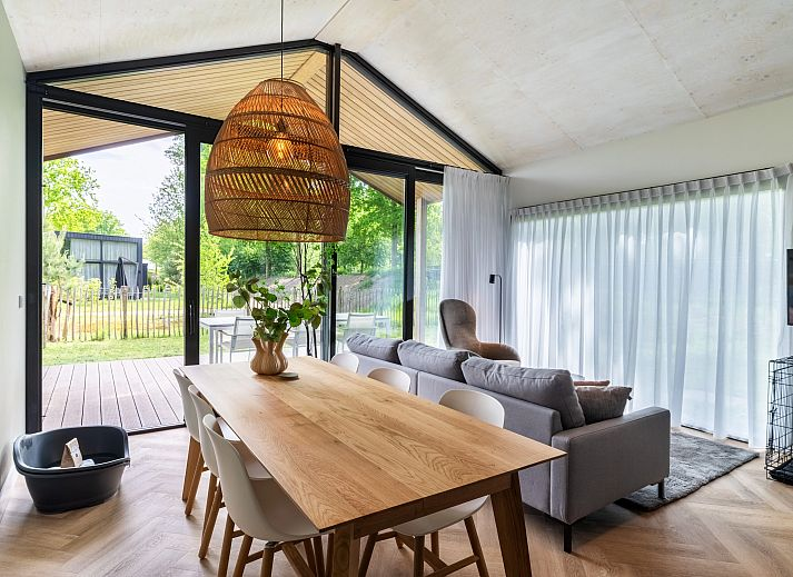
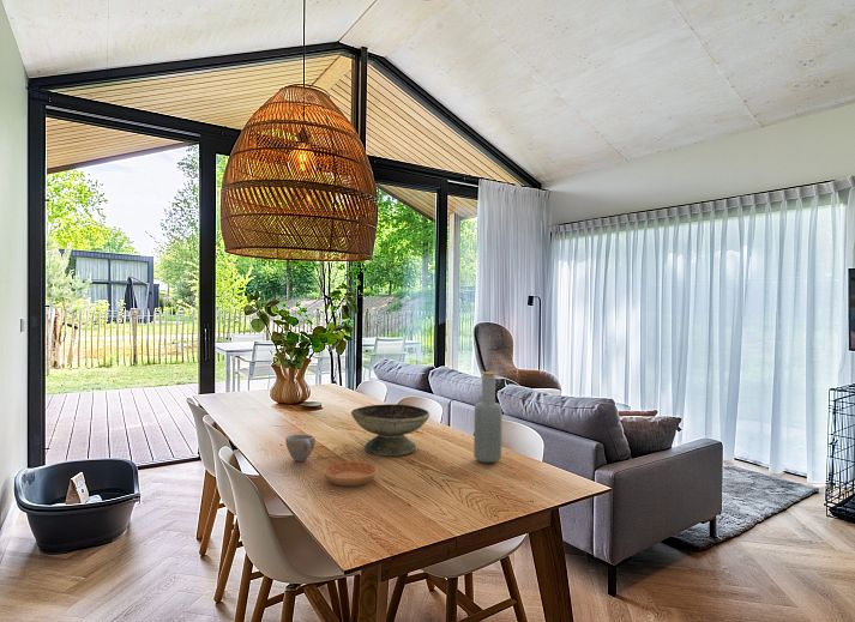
+ decorative bowl [350,403,430,458]
+ bottle [472,370,504,464]
+ saucer [323,460,379,487]
+ cup [284,434,317,463]
